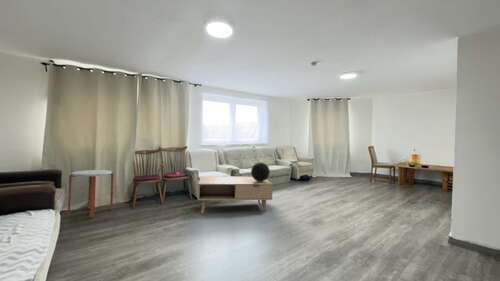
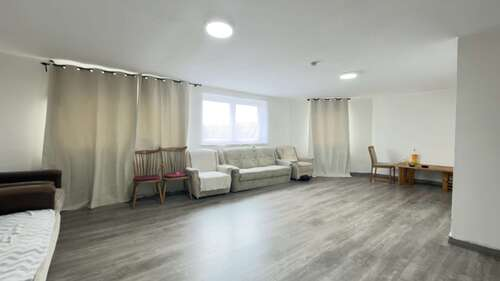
- coffee table [197,175,274,214]
- decorative globe [250,161,271,182]
- side table [67,169,115,219]
